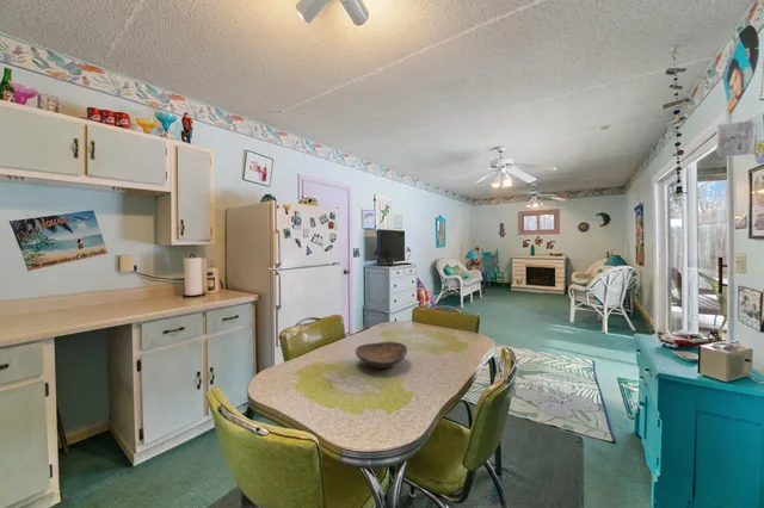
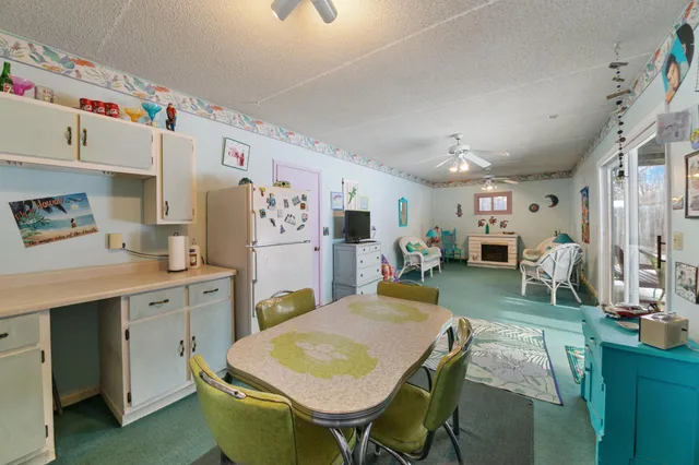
- decorative bowl [355,341,408,370]
